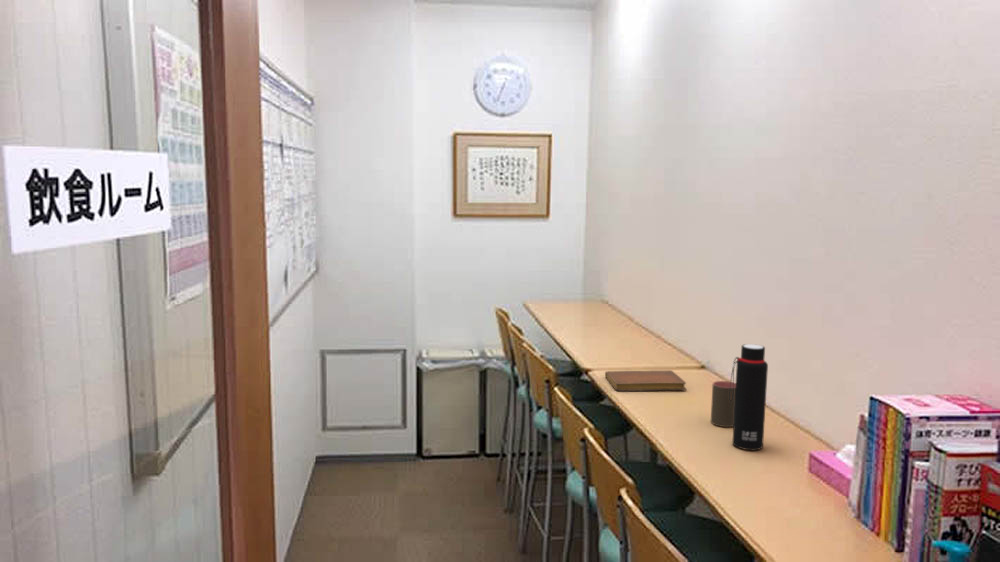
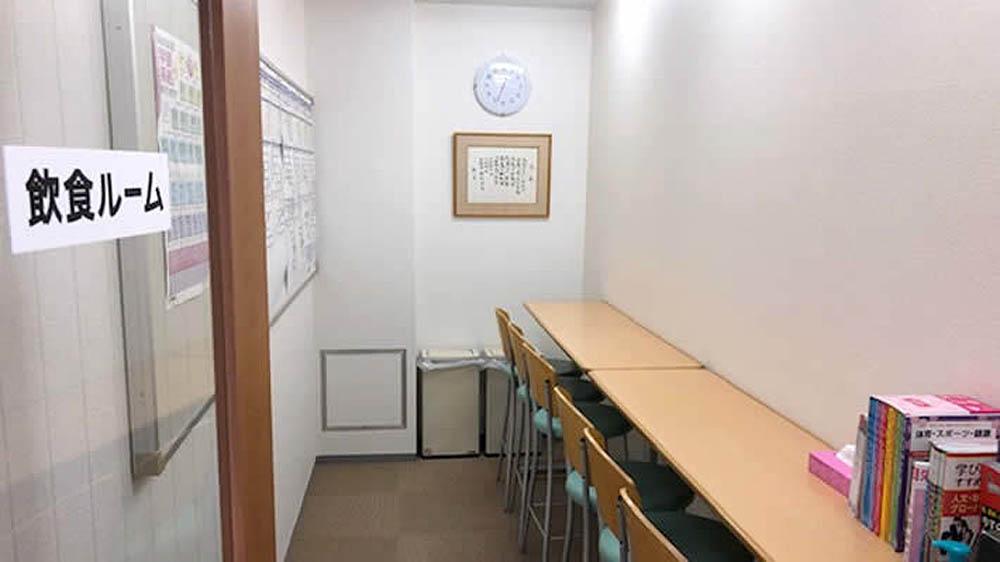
- cup [710,380,736,428]
- notebook [604,369,687,392]
- water bottle [729,343,769,451]
